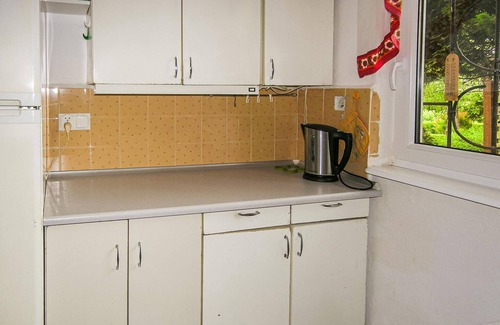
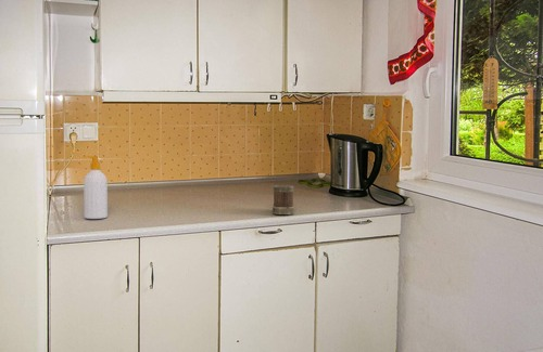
+ mug [272,184,295,216]
+ soap bottle [81,155,109,220]
